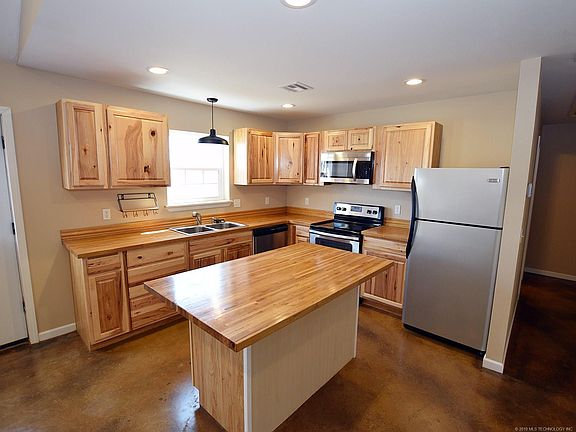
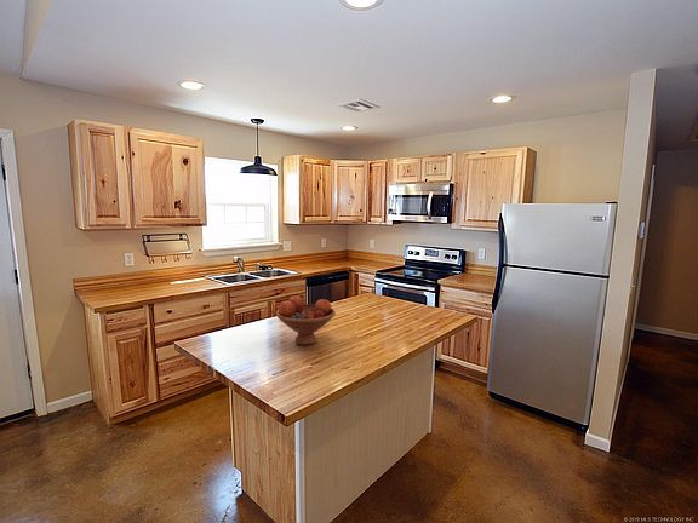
+ fruit bowl [275,294,337,346]
